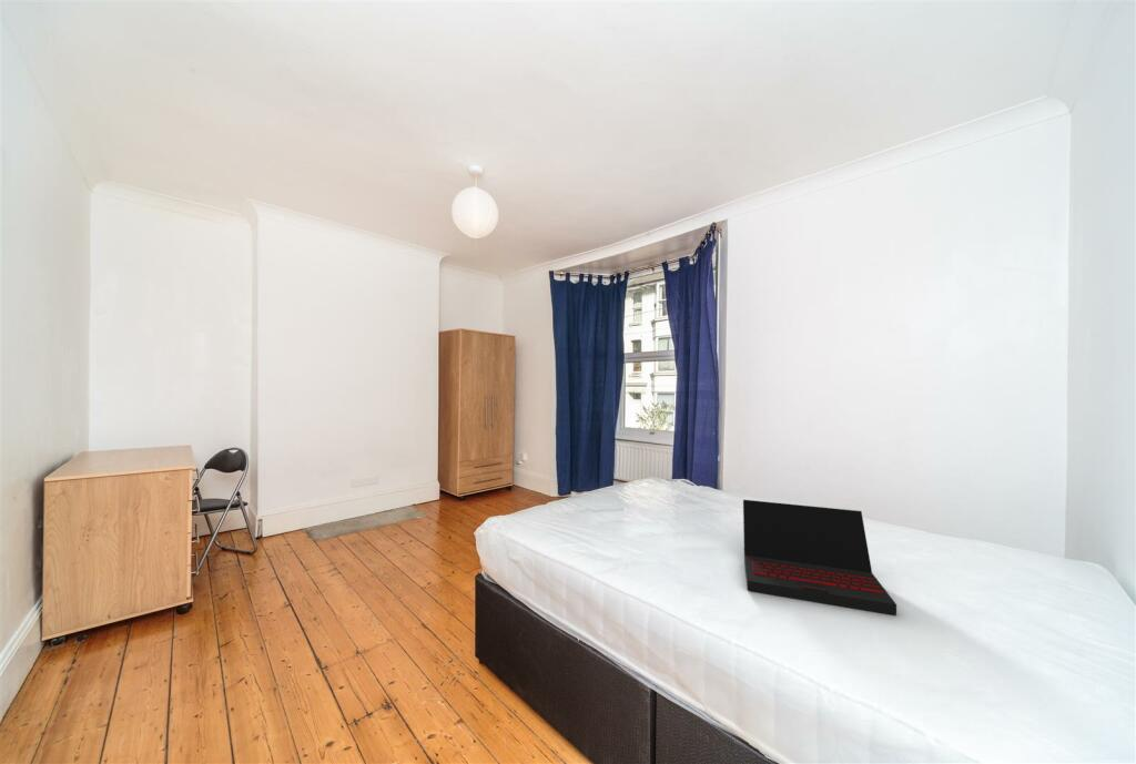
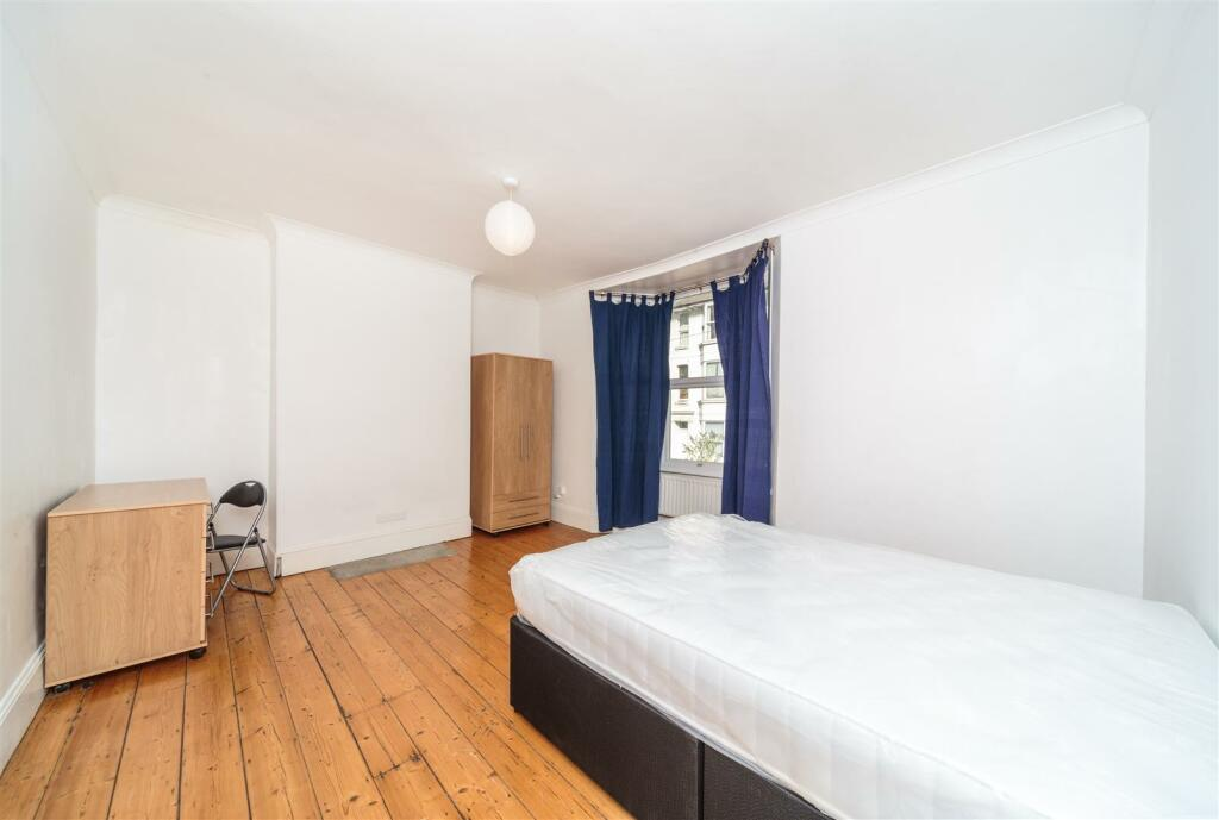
- laptop [742,499,897,617]
